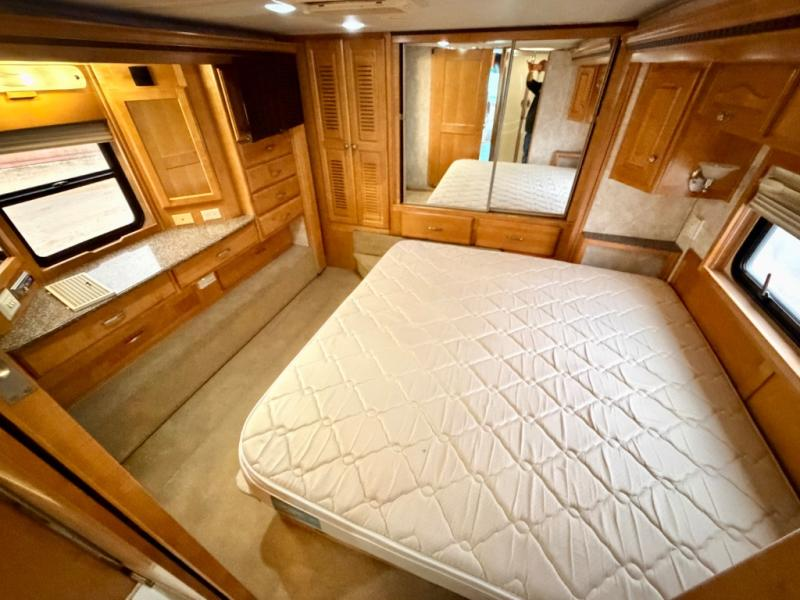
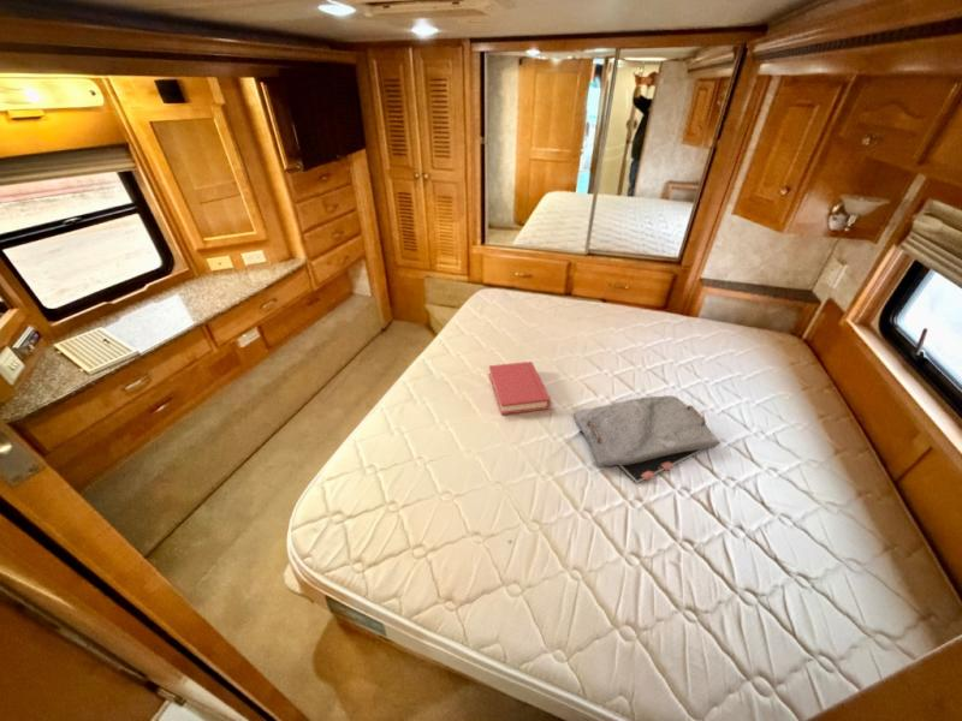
+ serving tray [572,394,721,484]
+ hardback book [488,360,552,416]
